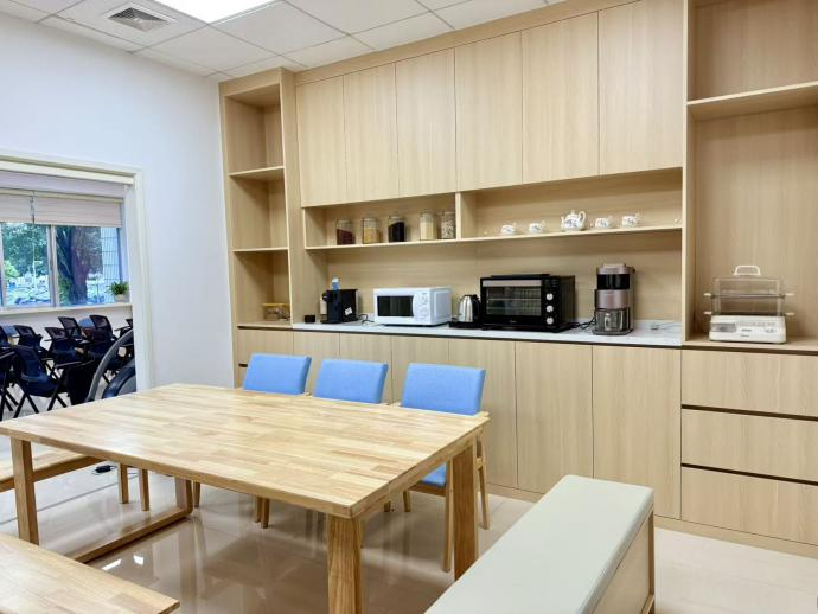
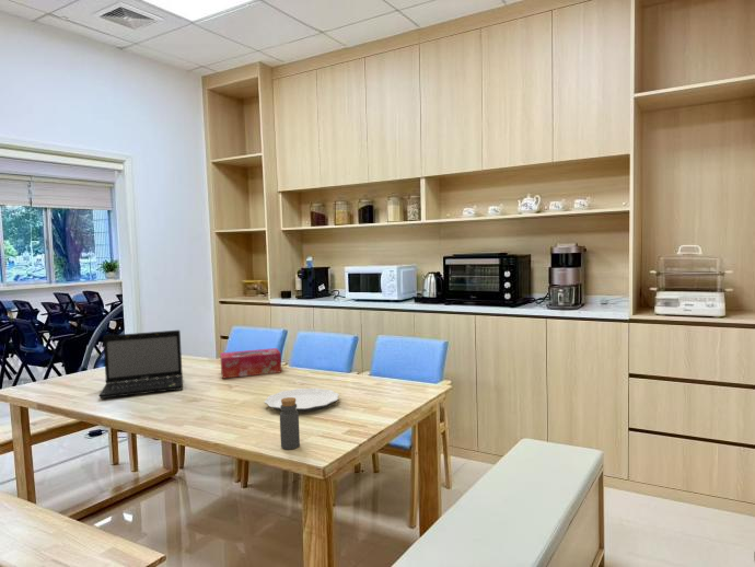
+ plate [263,387,340,413]
+ tissue box [219,347,282,380]
+ laptop [97,329,184,400]
+ bottle [279,397,301,450]
